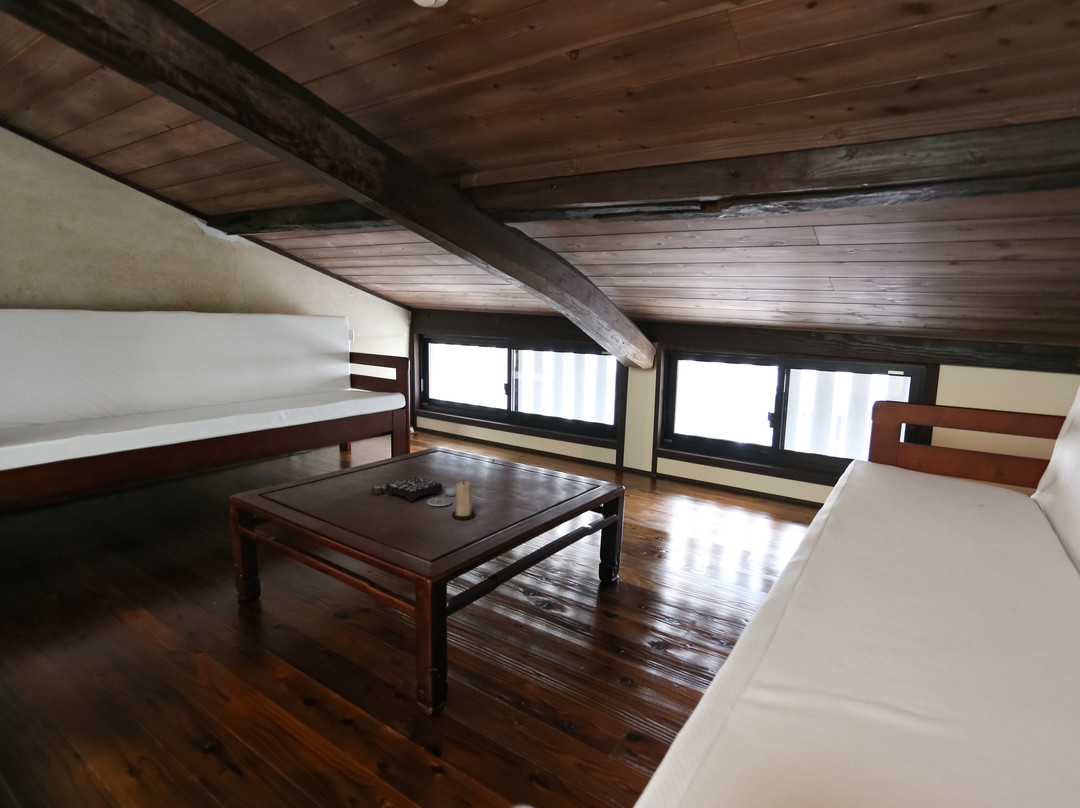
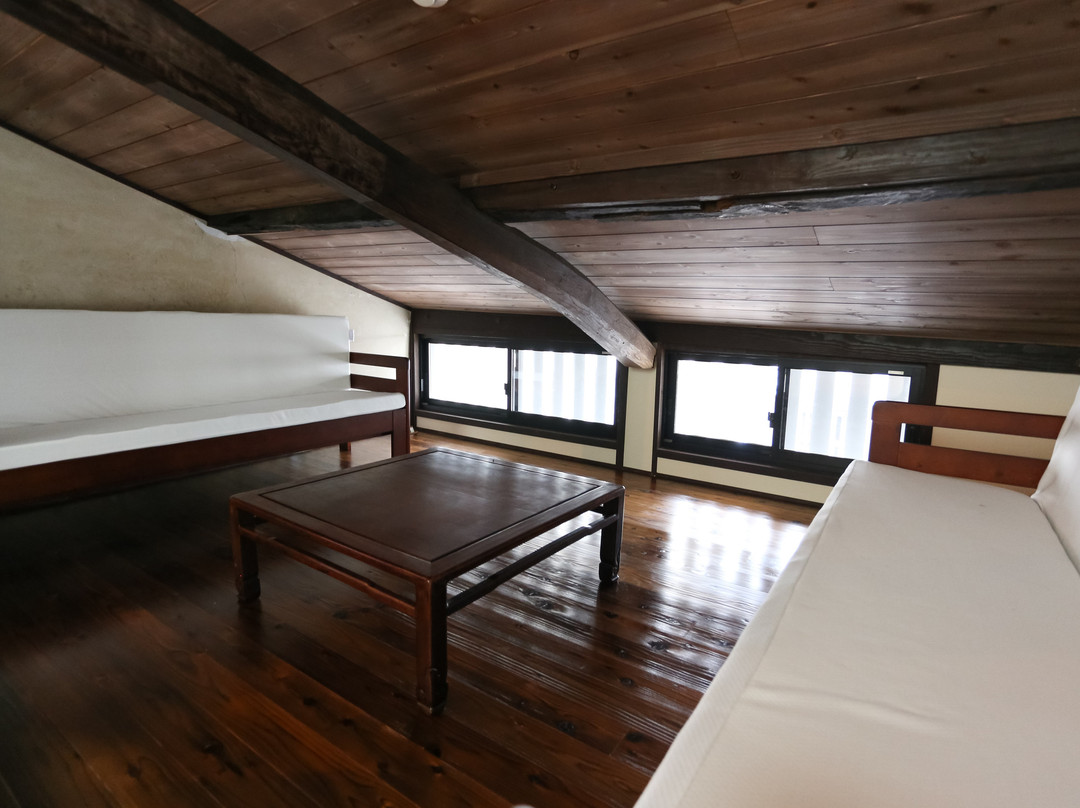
- board game [370,476,456,507]
- candle [451,479,476,521]
